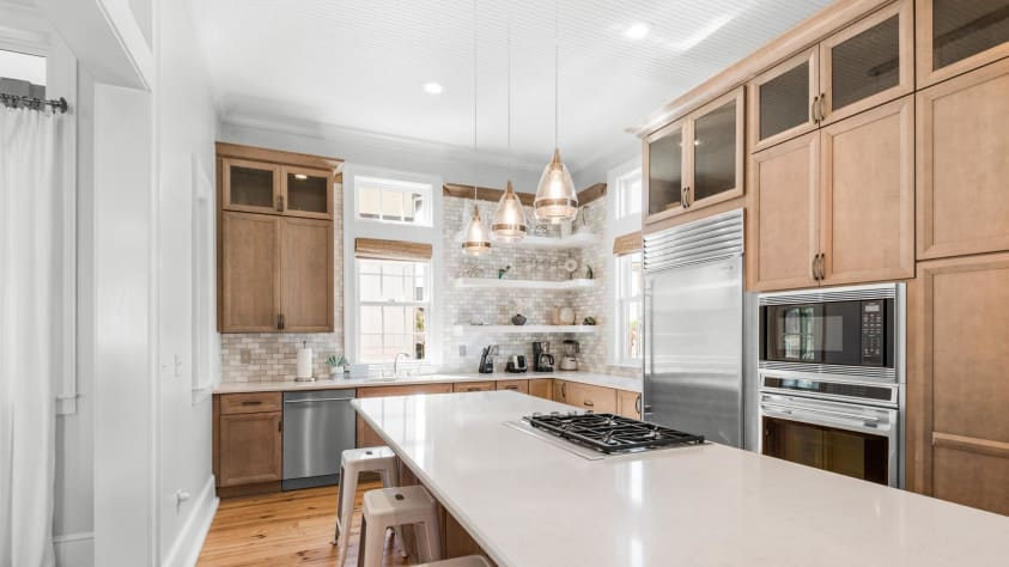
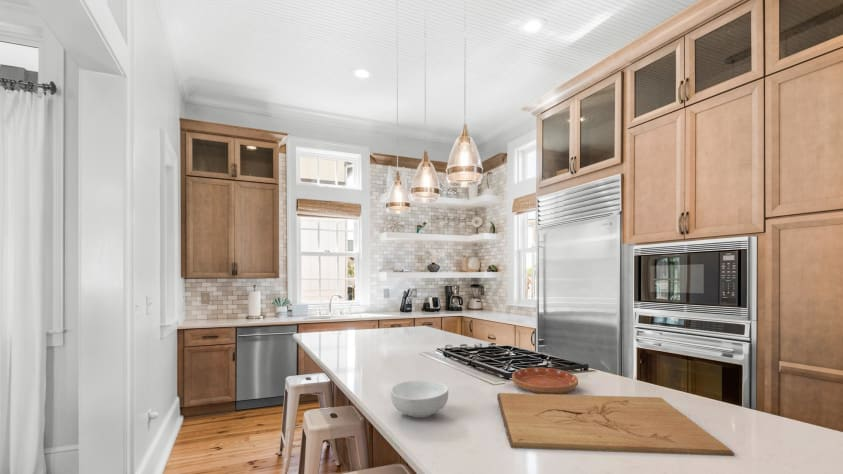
+ cutting board [496,392,735,457]
+ saucer [511,367,579,395]
+ cereal bowl [390,379,449,419]
